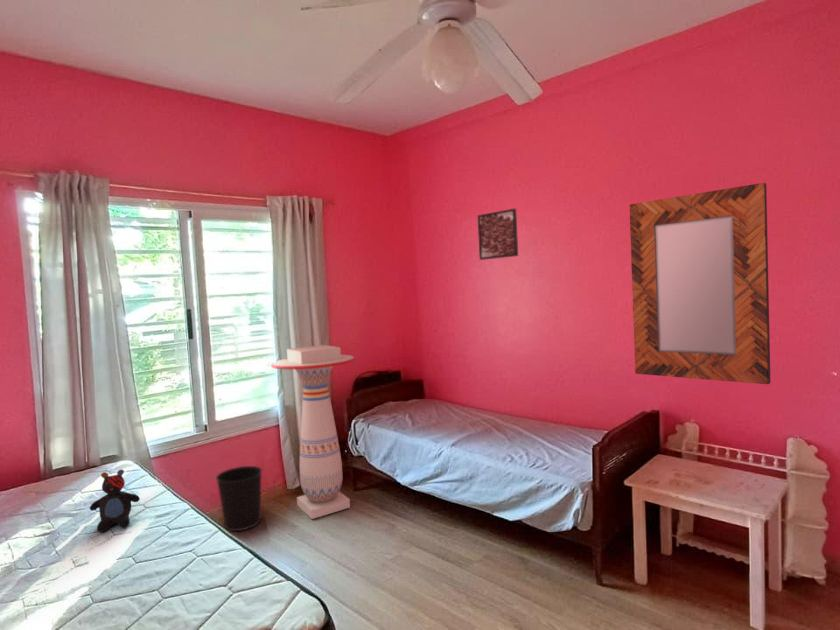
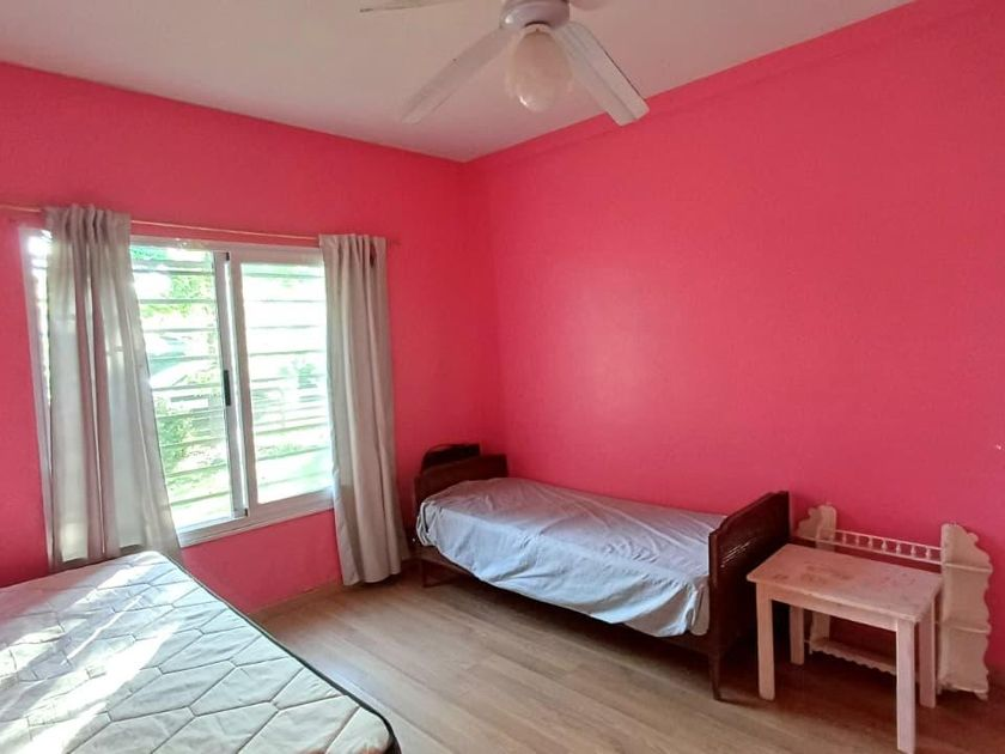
- teddy bear [89,468,141,534]
- home mirror [629,182,772,385]
- pedestal table [270,344,357,520]
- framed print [477,208,519,261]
- wastebasket [215,465,263,532]
